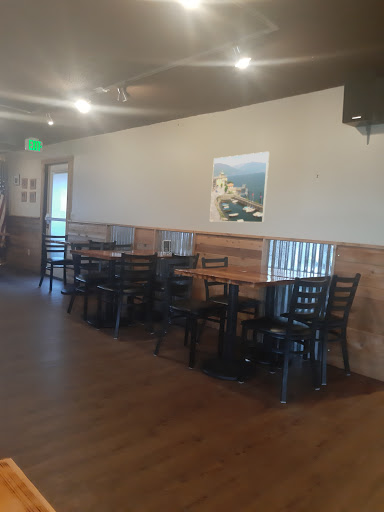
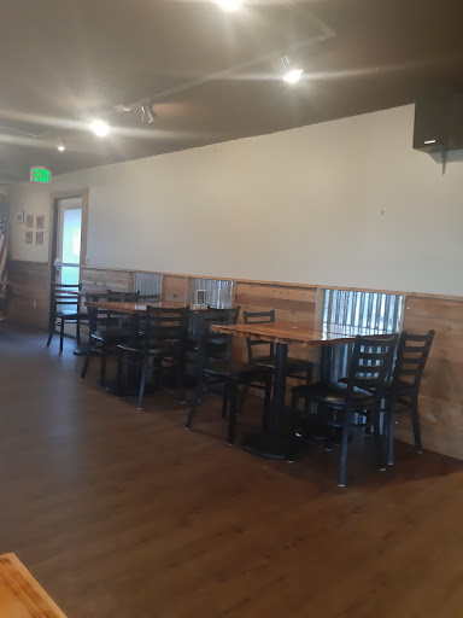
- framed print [209,151,270,224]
